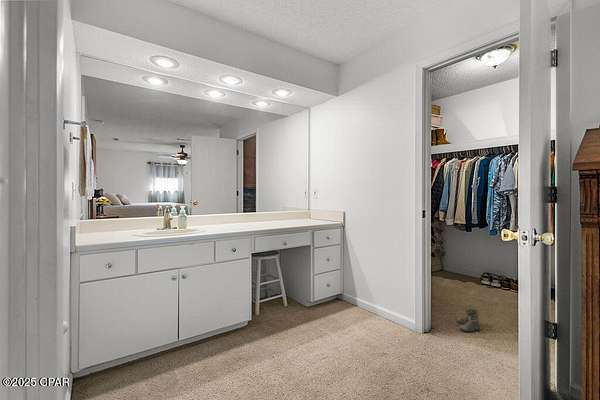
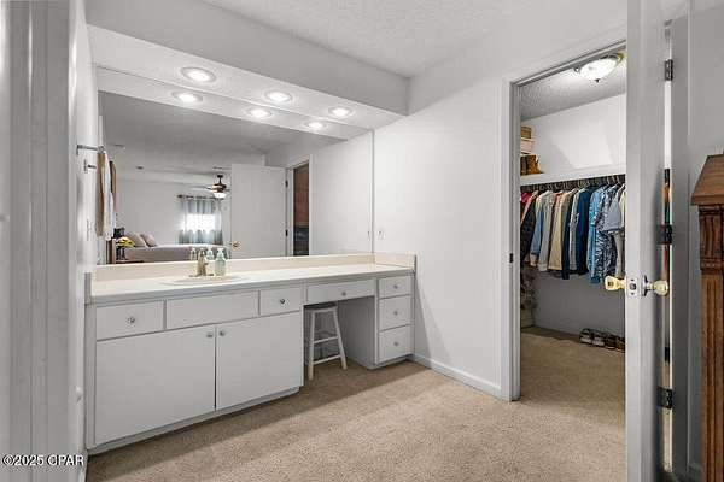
- boots [456,308,481,333]
